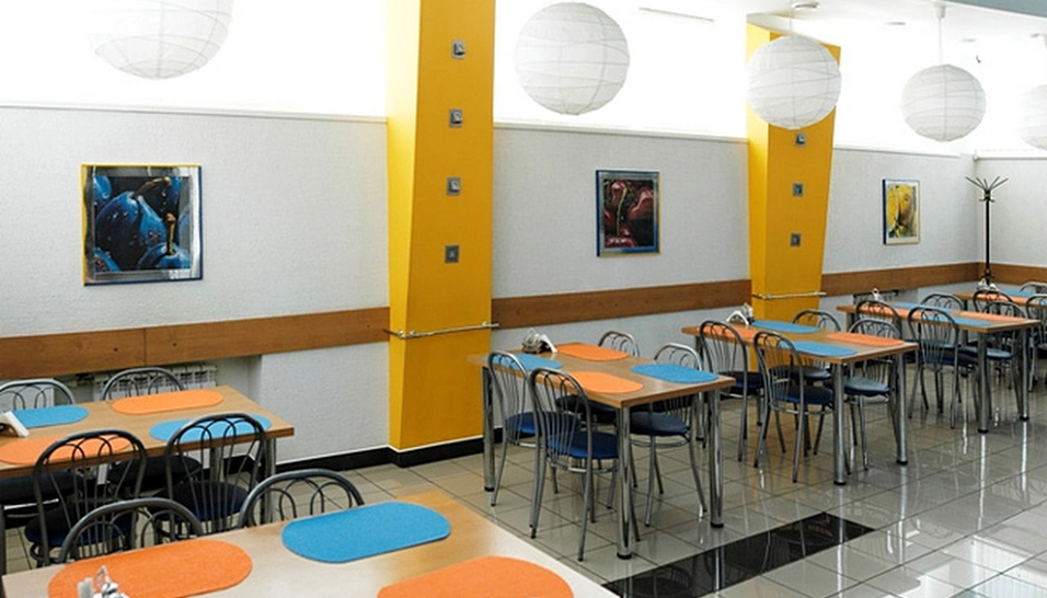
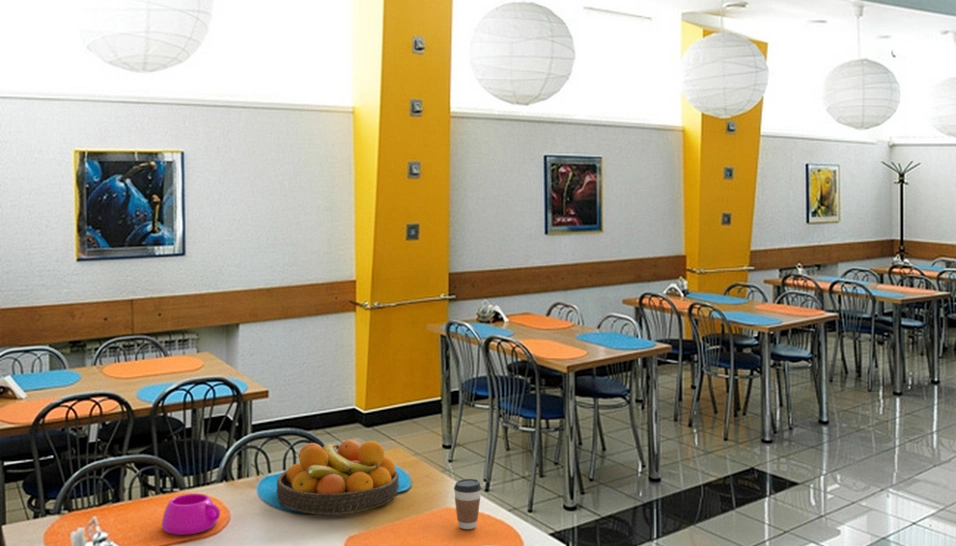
+ fruit bowl [276,439,400,515]
+ coffee cup [453,478,482,530]
+ bowl [161,493,221,536]
